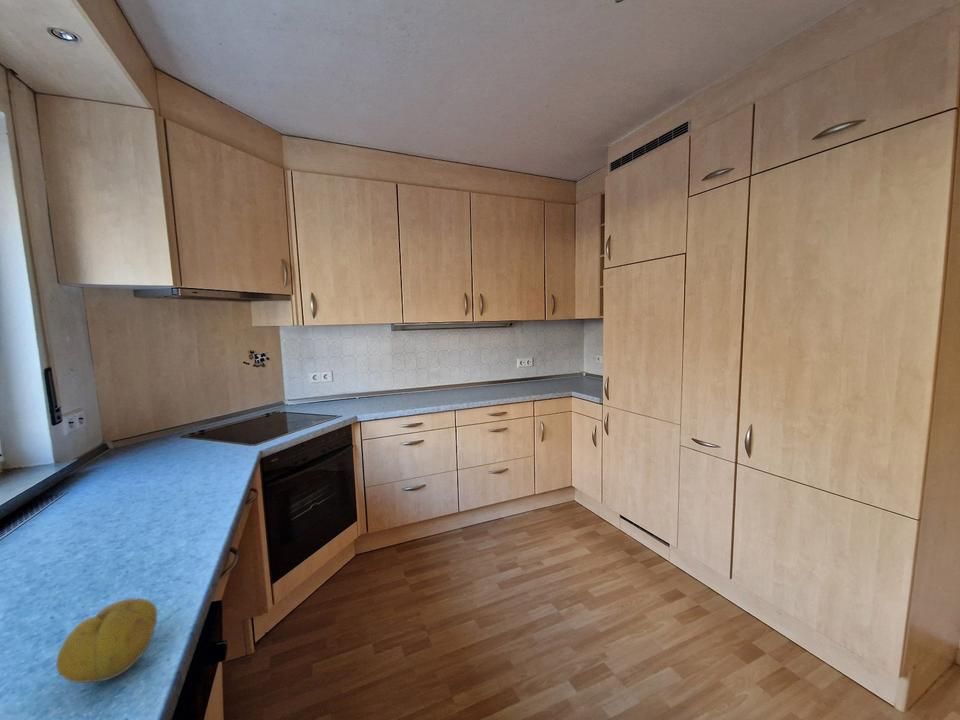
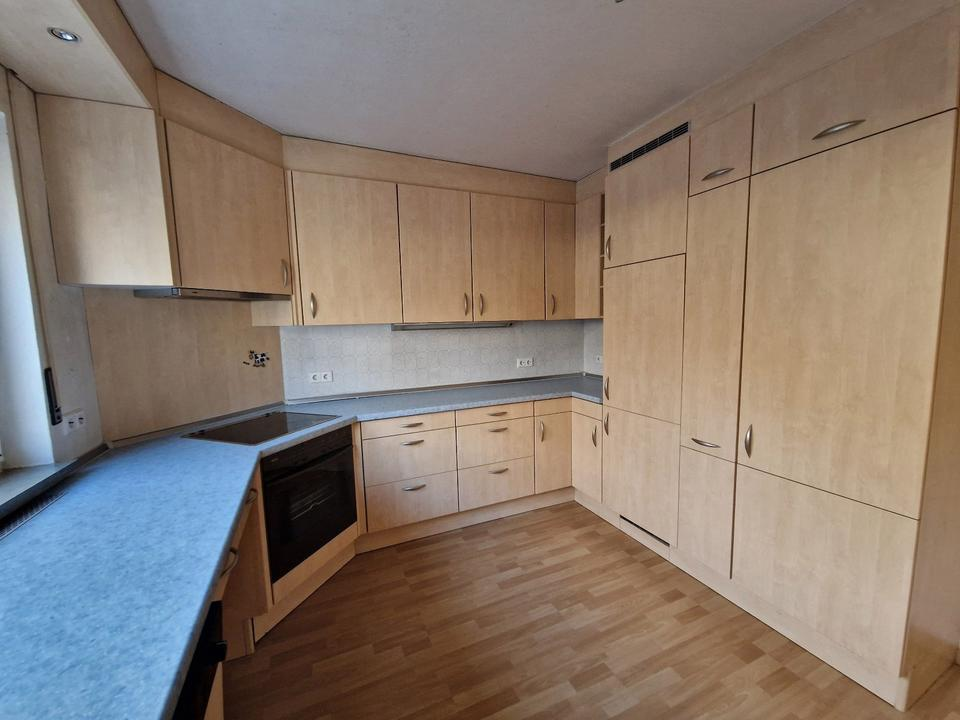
- fruit [55,598,159,684]
